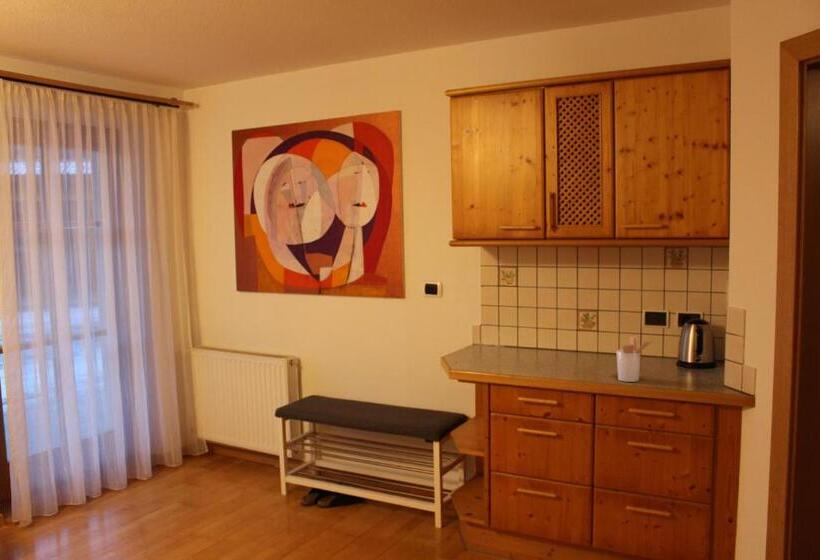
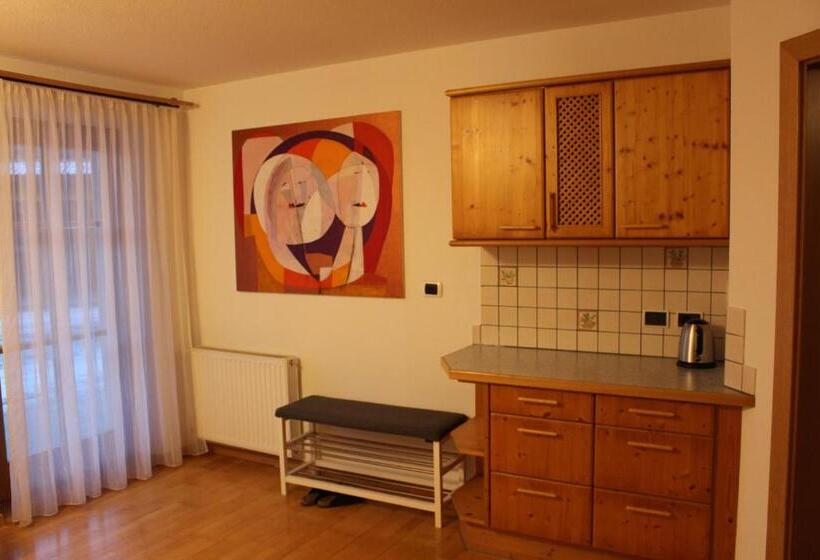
- utensil holder [615,335,654,383]
